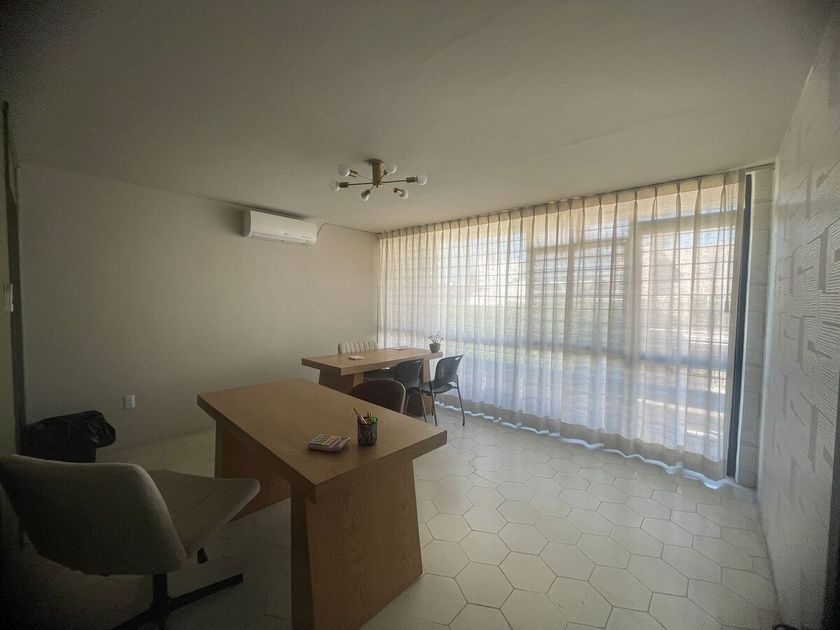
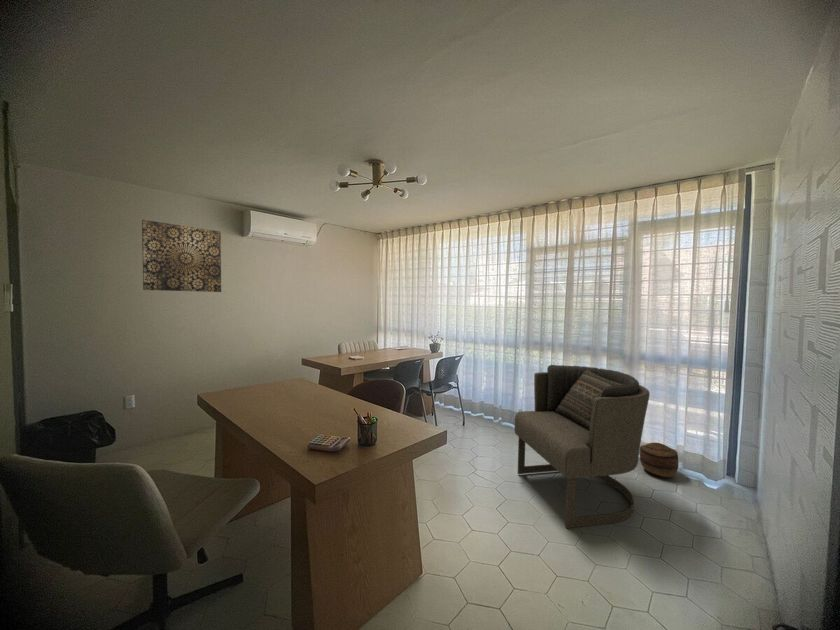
+ wall art [141,219,222,293]
+ basket [639,442,680,478]
+ armchair [514,364,651,529]
